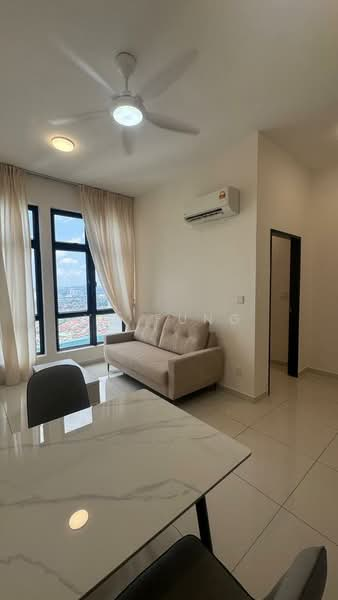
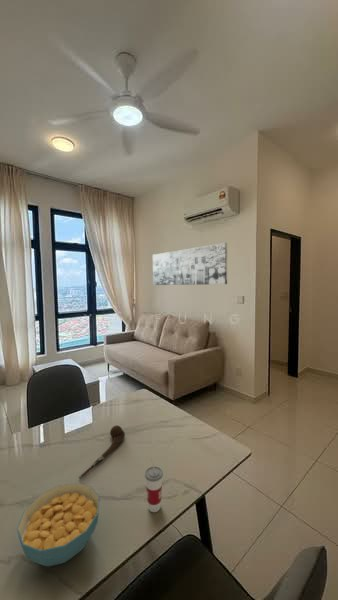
+ cereal bowl [16,482,100,568]
+ wall art [152,242,228,286]
+ cup [144,458,164,513]
+ spoon [78,424,126,480]
